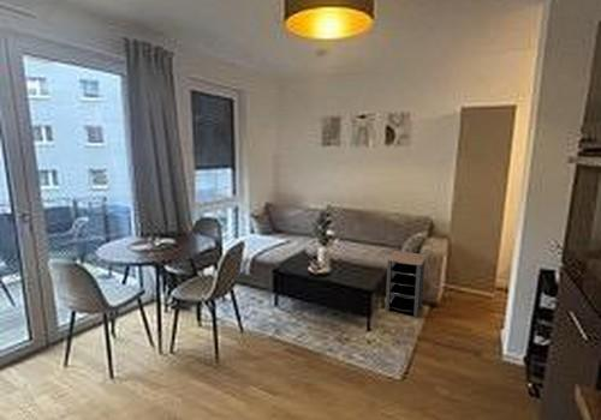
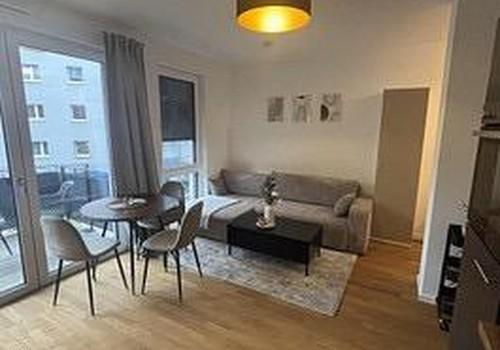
- side table [385,250,428,318]
